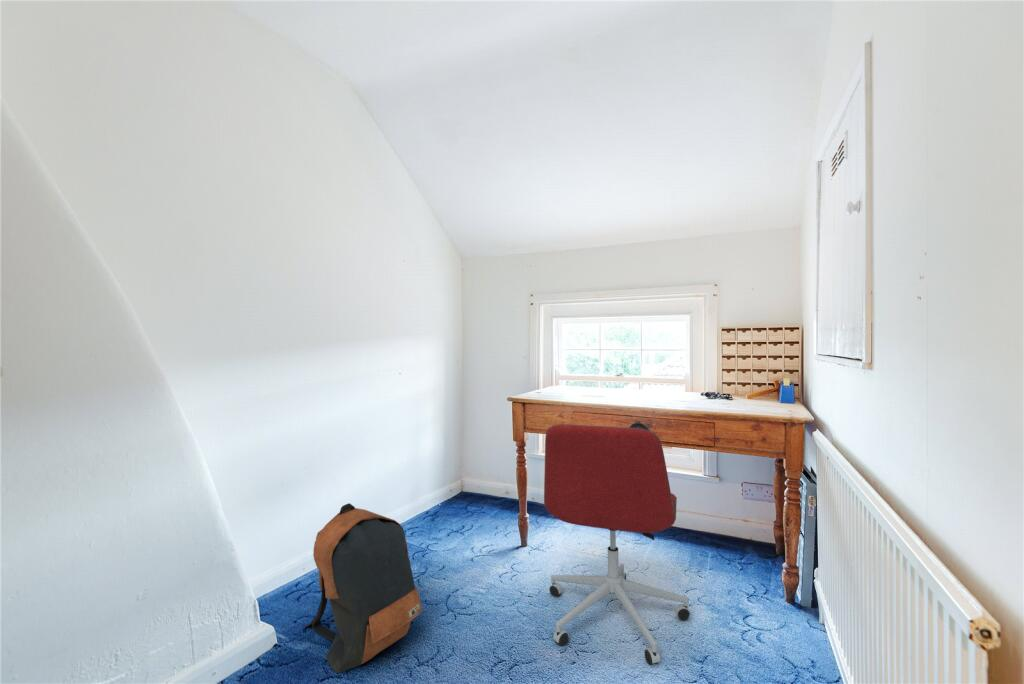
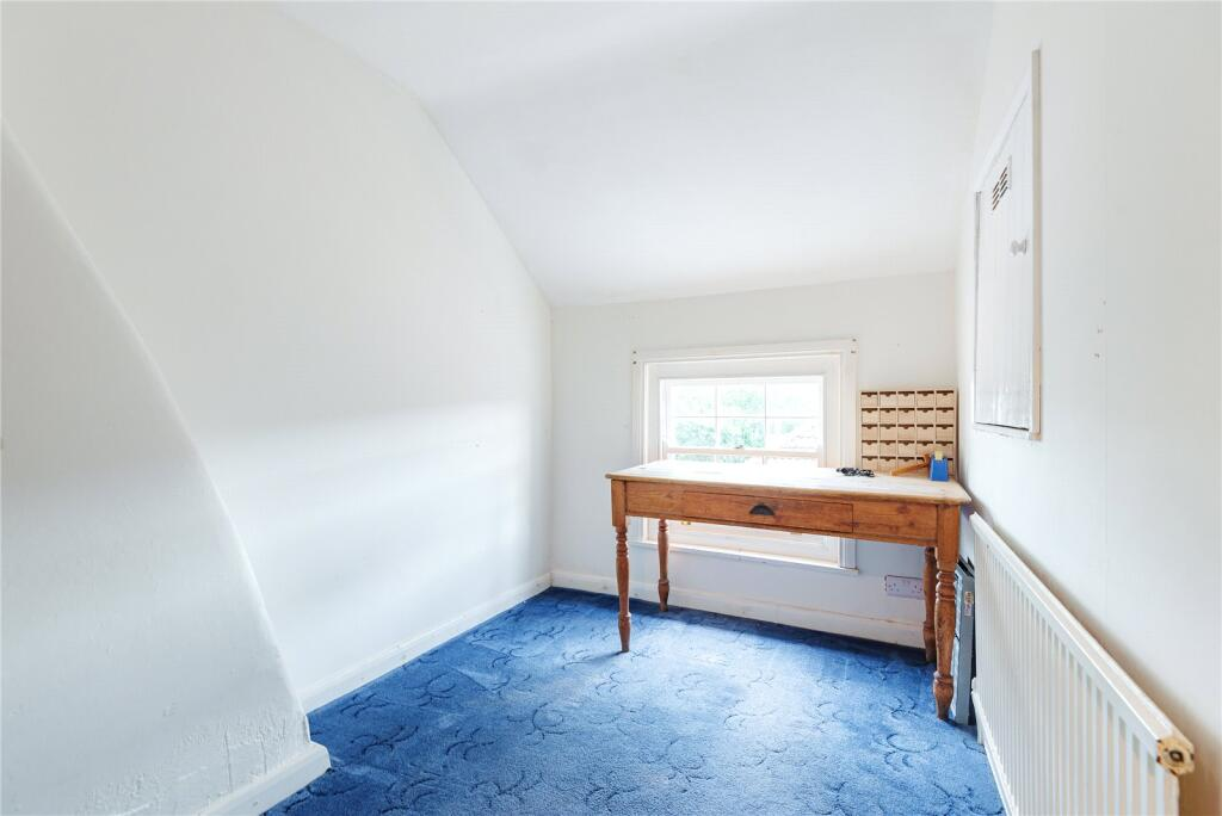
- backpack [304,502,423,674]
- office chair [543,423,691,666]
